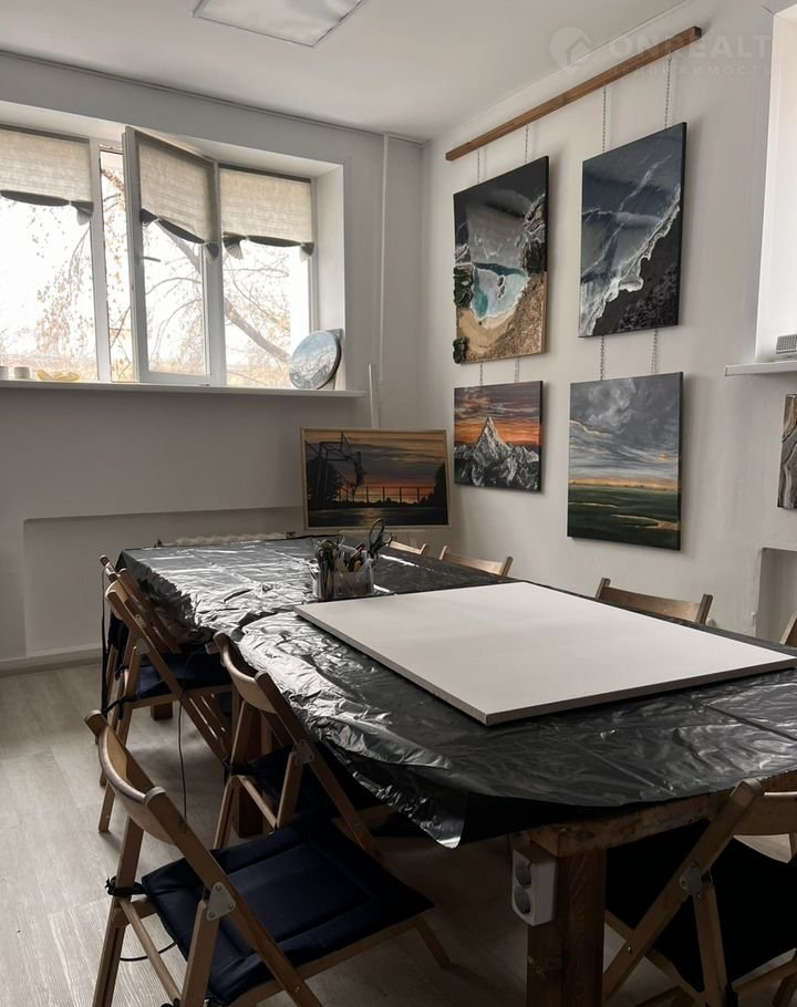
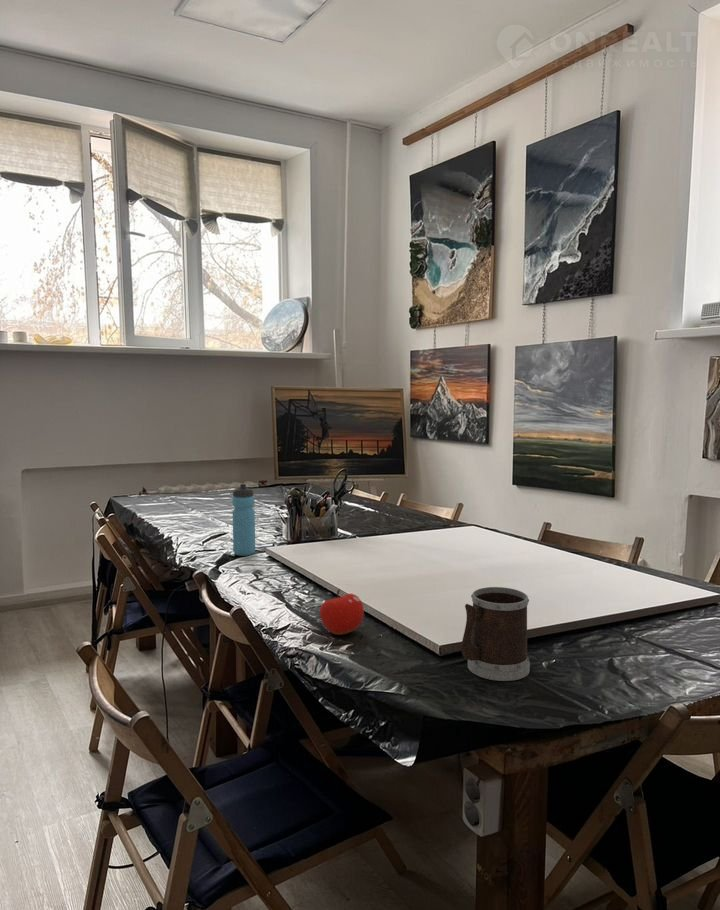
+ mug [461,586,531,682]
+ water bottle [231,483,256,557]
+ fruit [319,588,365,636]
